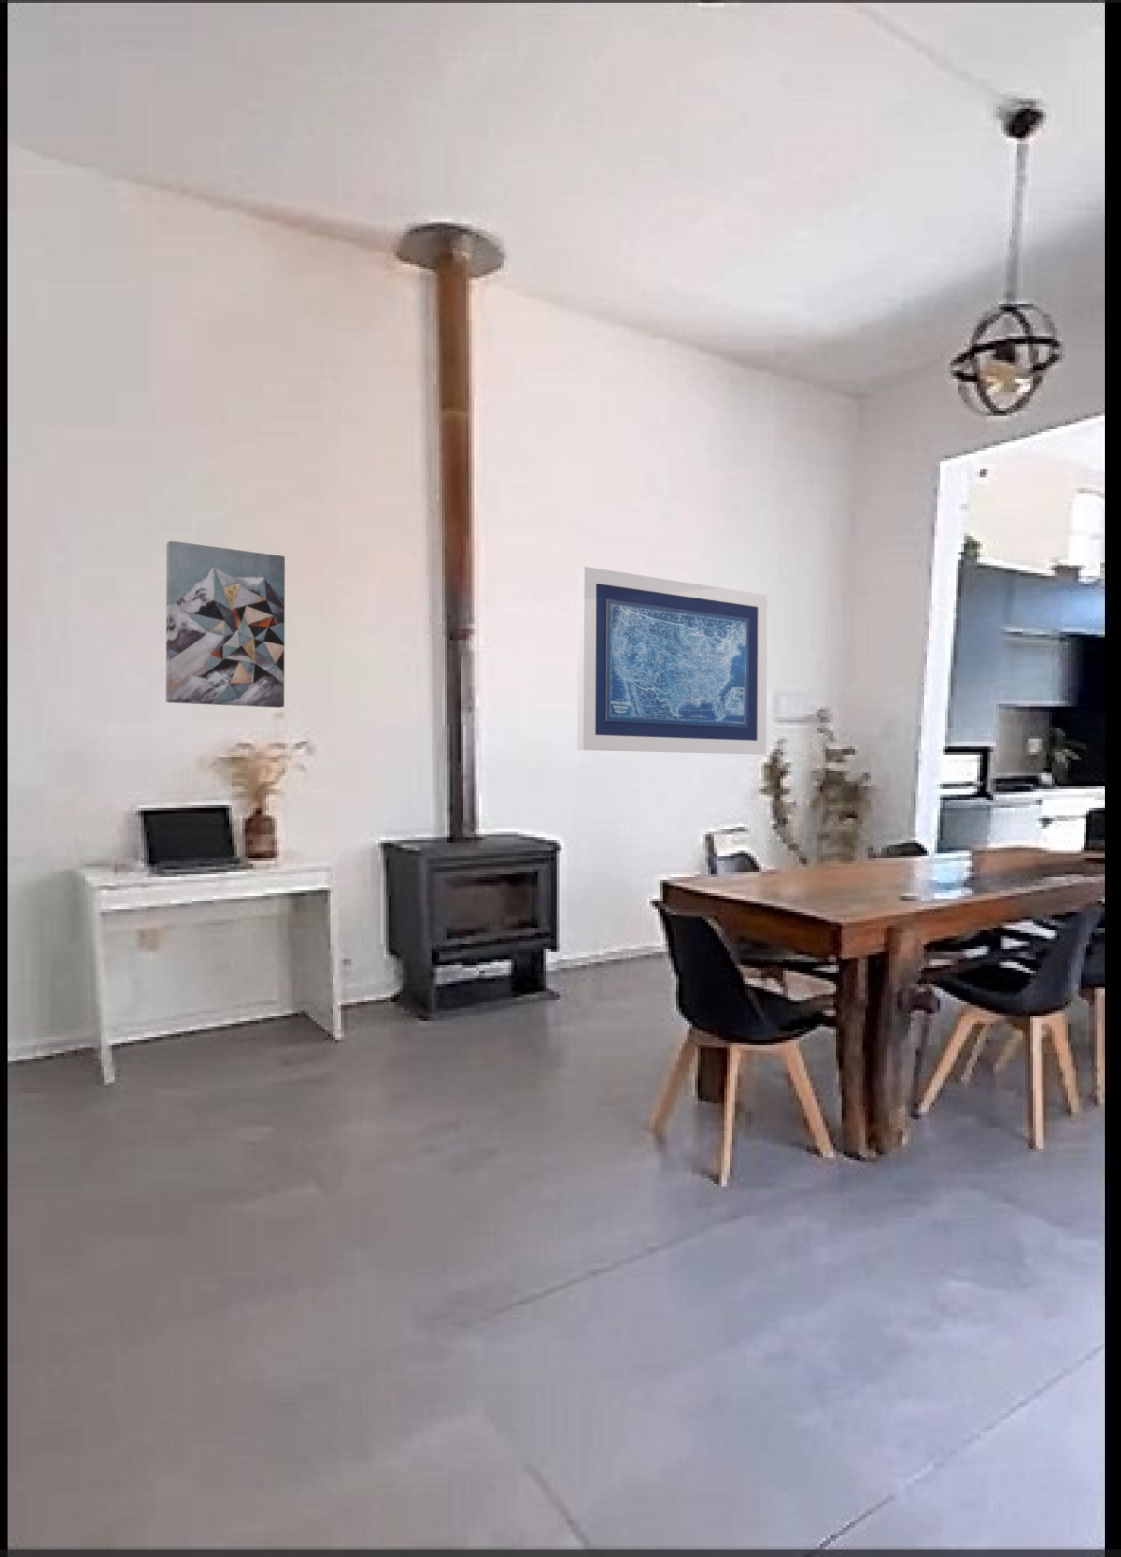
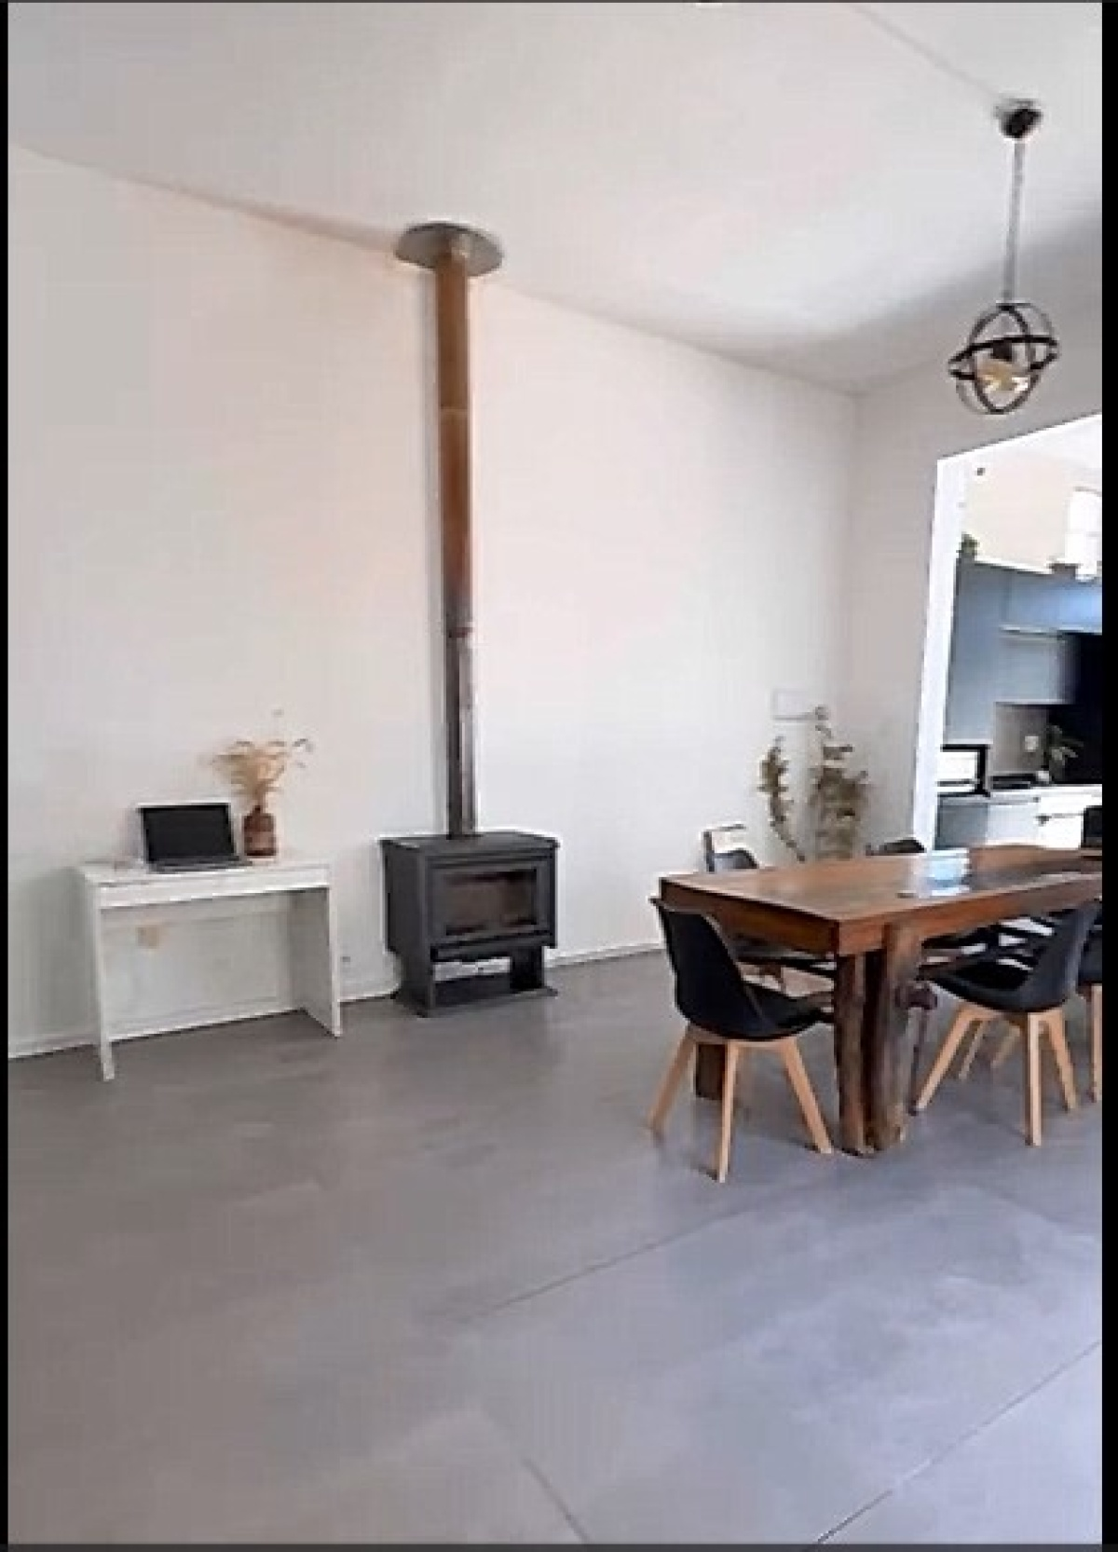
- wall art [165,540,286,708]
- wall art [576,566,768,754]
